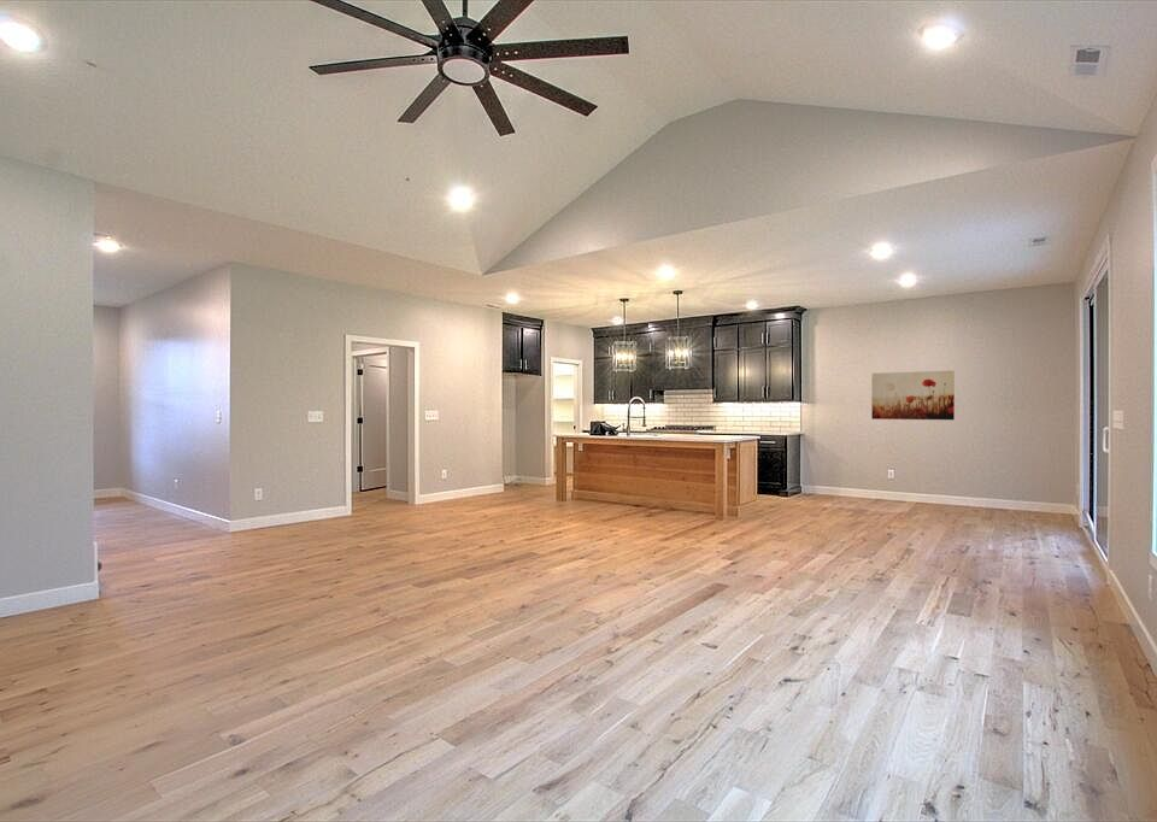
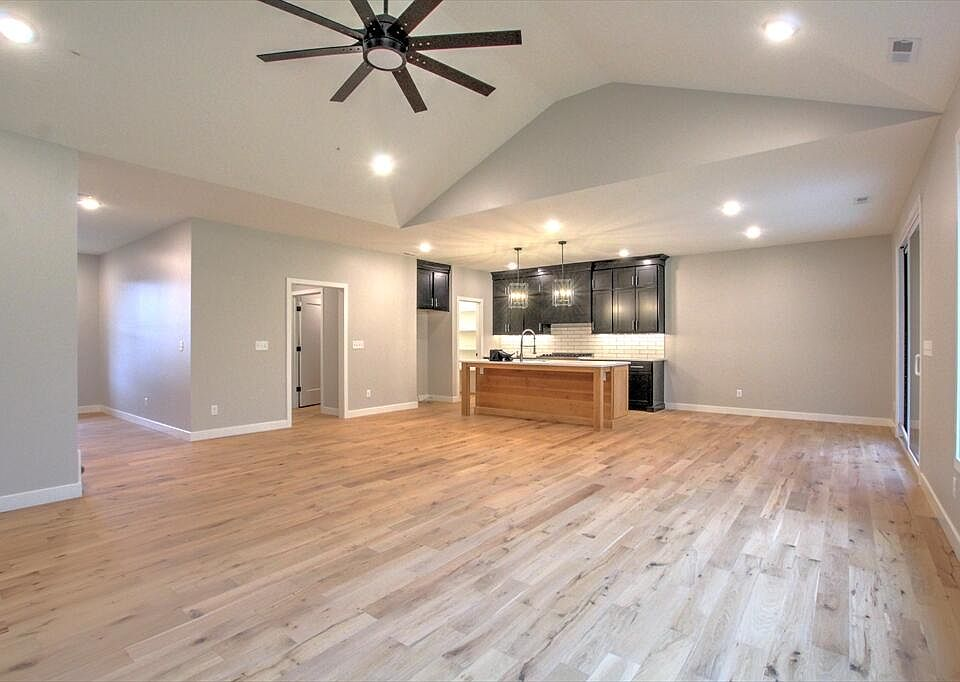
- wall art [870,370,956,421]
